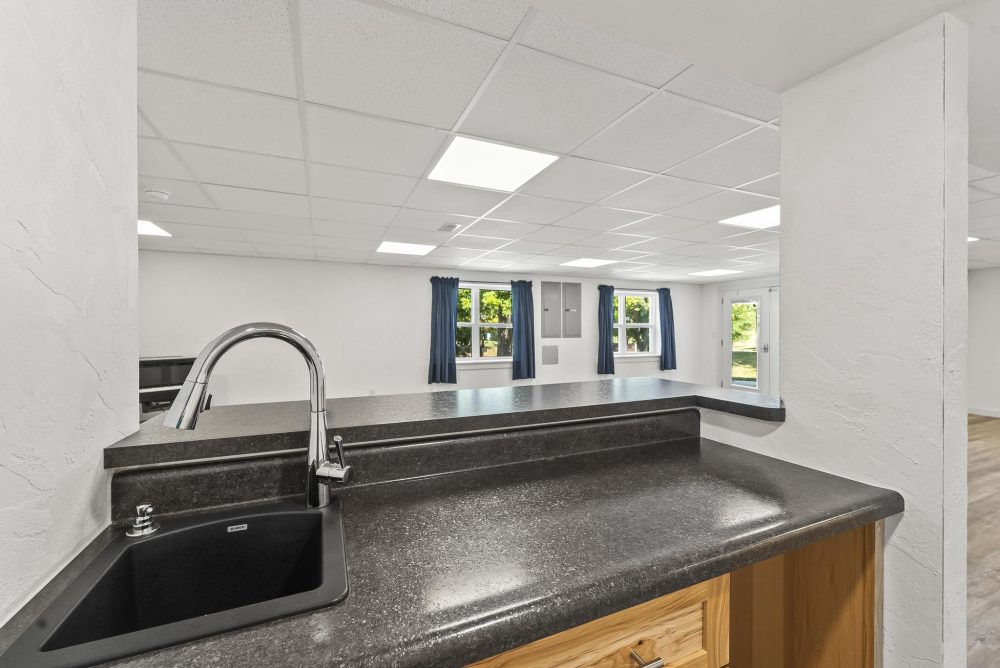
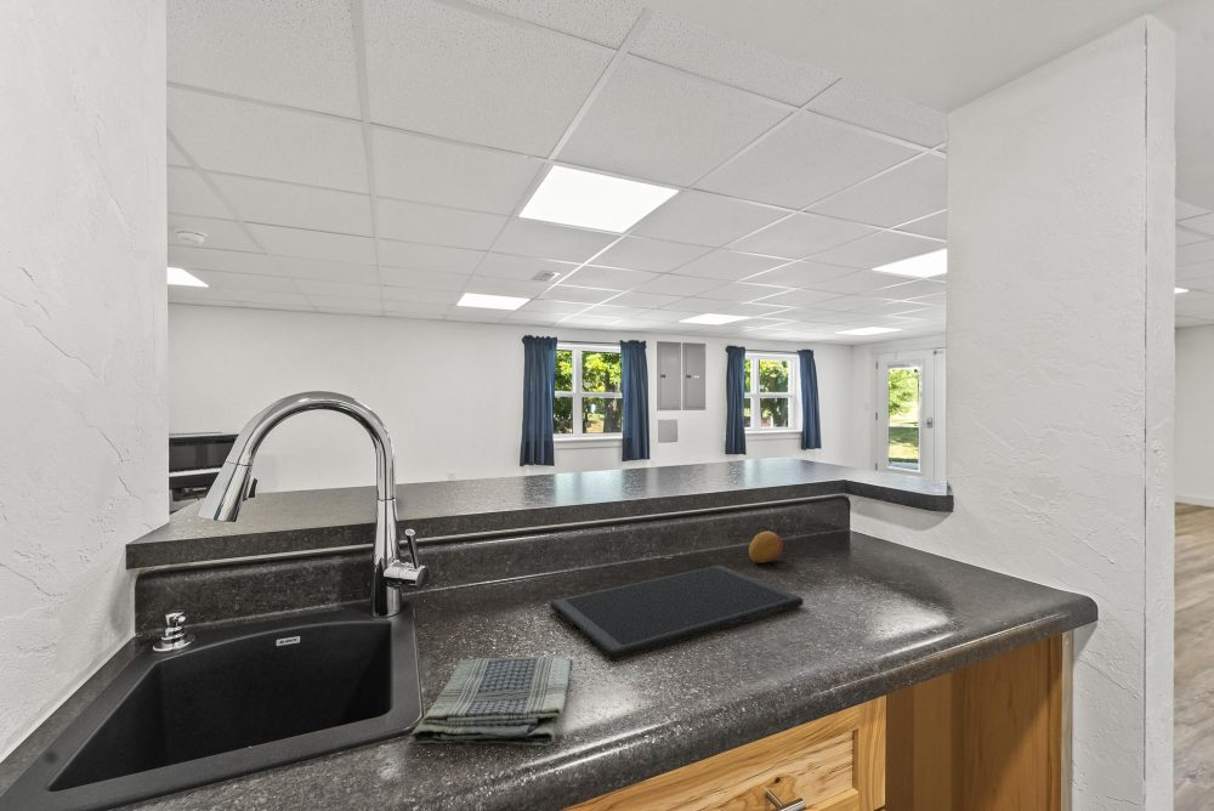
+ cutting board [549,565,805,662]
+ dish towel [410,656,574,747]
+ fruit [748,531,784,565]
